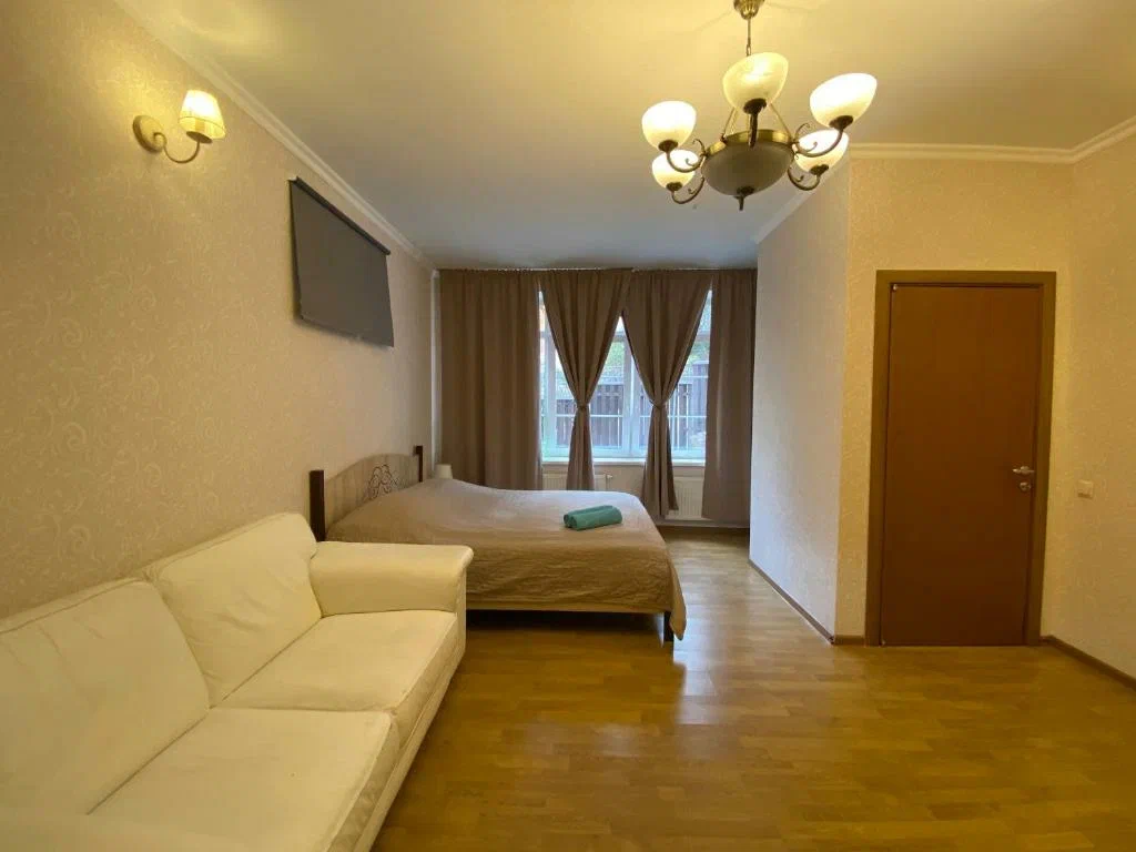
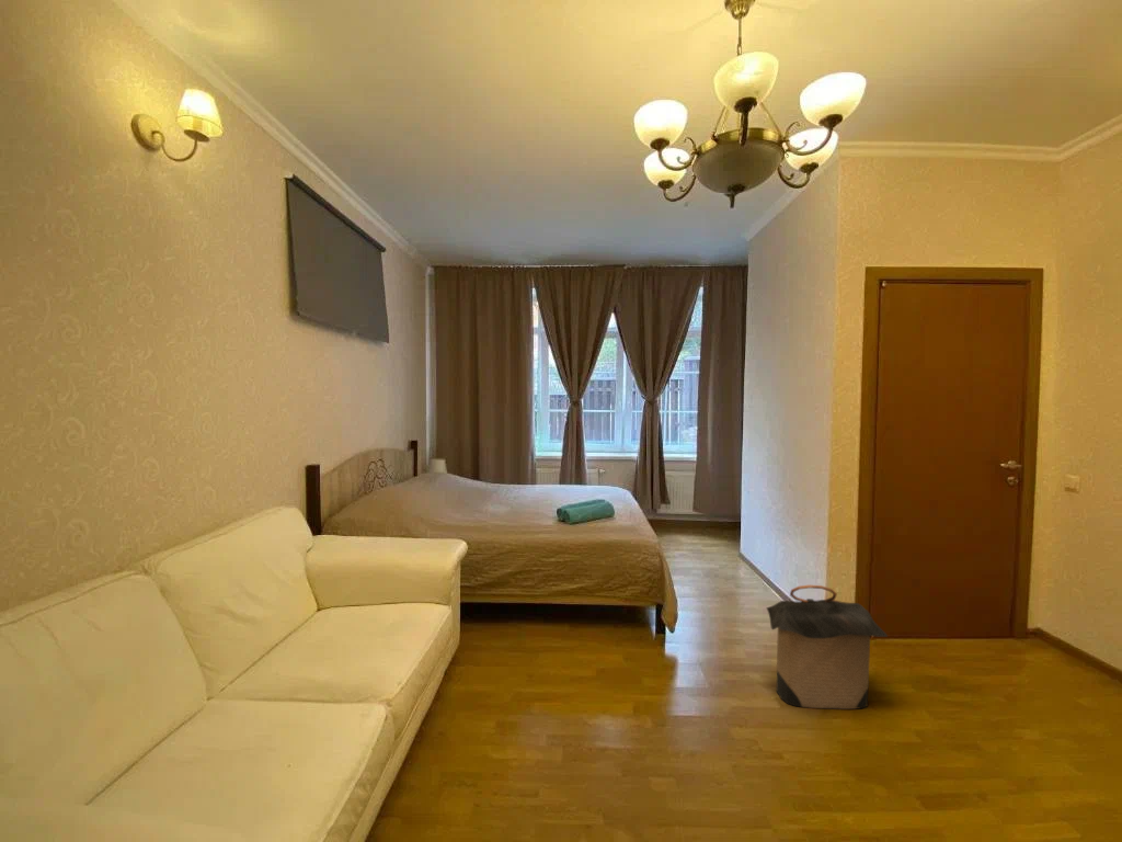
+ laundry hamper [765,583,889,710]
